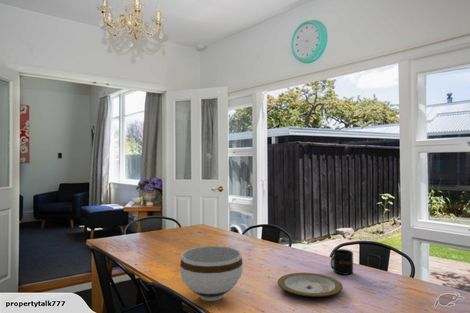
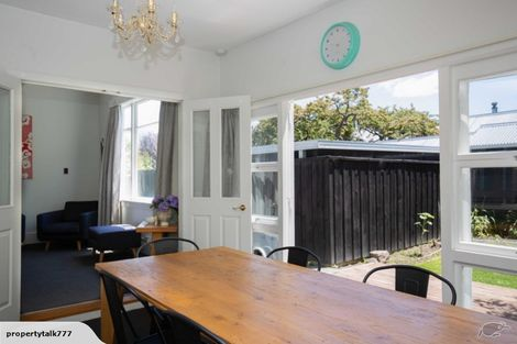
- mug [330,248,354,276]
- bowl [179,245,244,302]
- plate [277,272,344,298]
